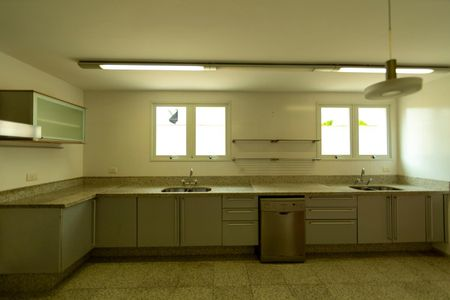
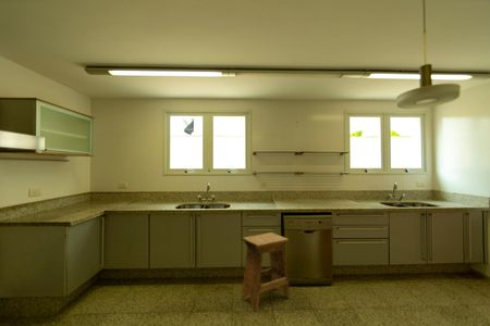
+ stool [241,231,291,313]
